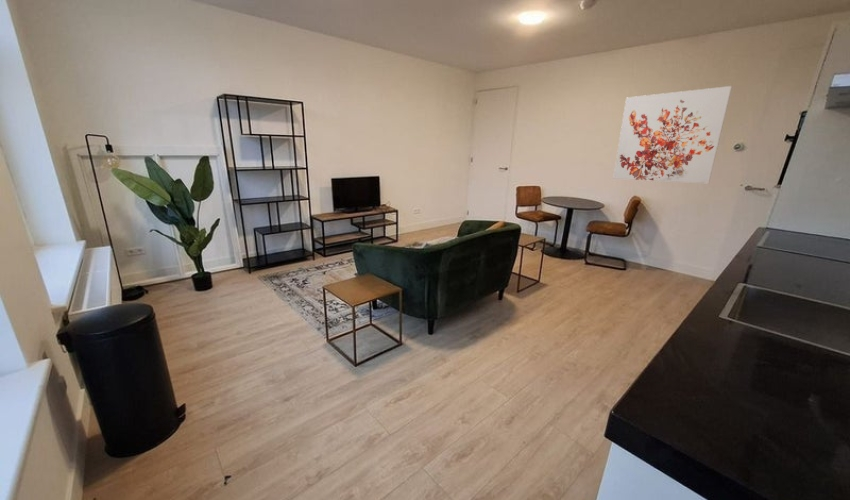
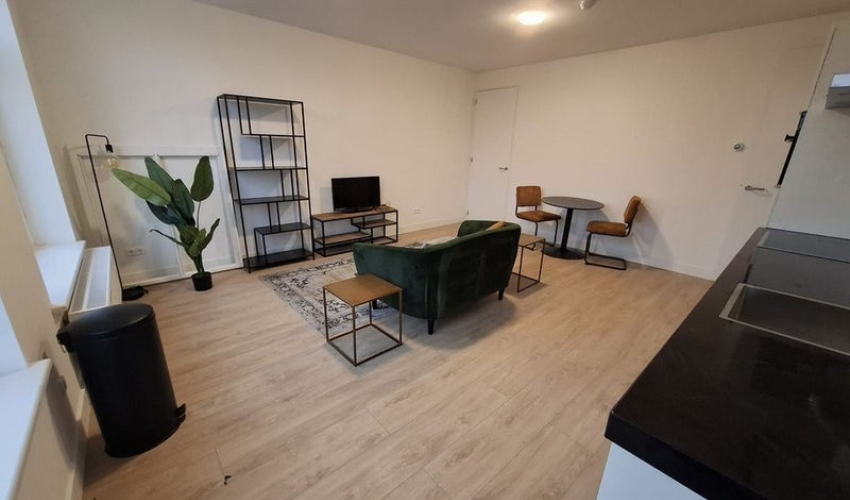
- wall art [612,85,733,184]
